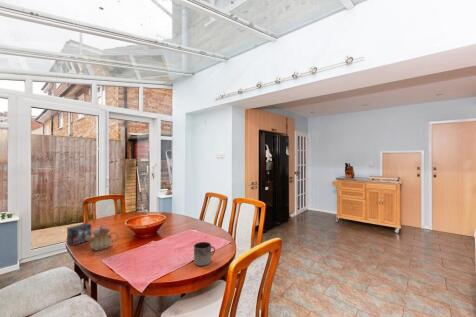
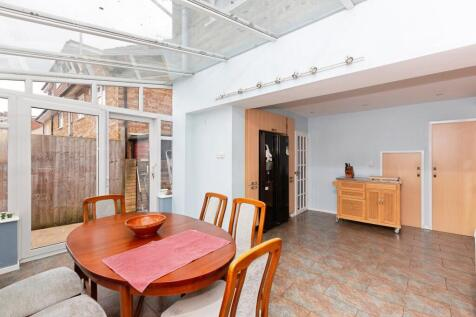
- small box [66,222,92,247]
- teapot [85,224,120,251]
- mug [193,241,216,267]
